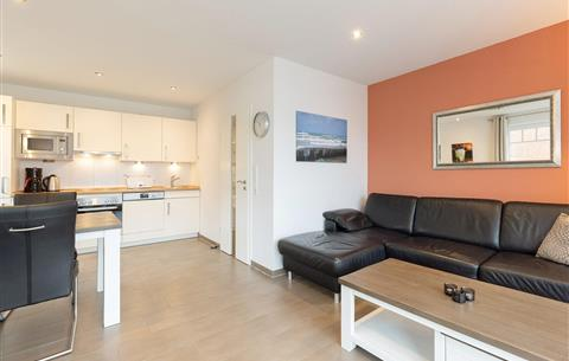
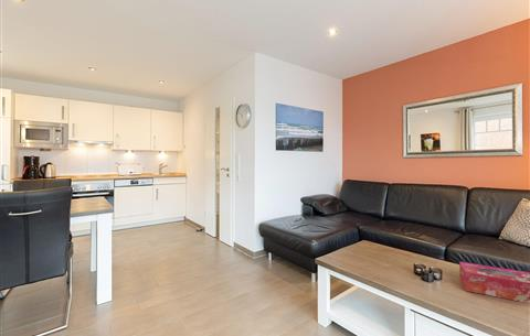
+ tissue box [458,261,530,304]
